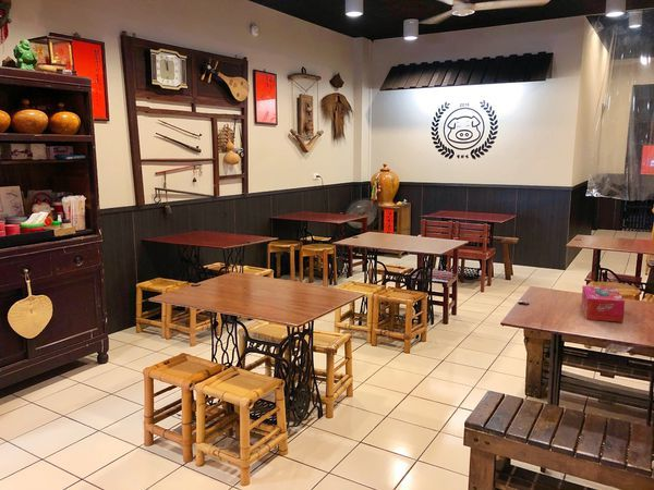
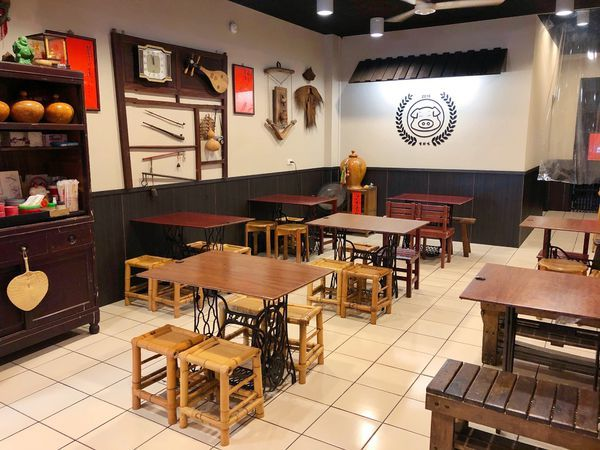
- tissue box [581,284,626,323]
